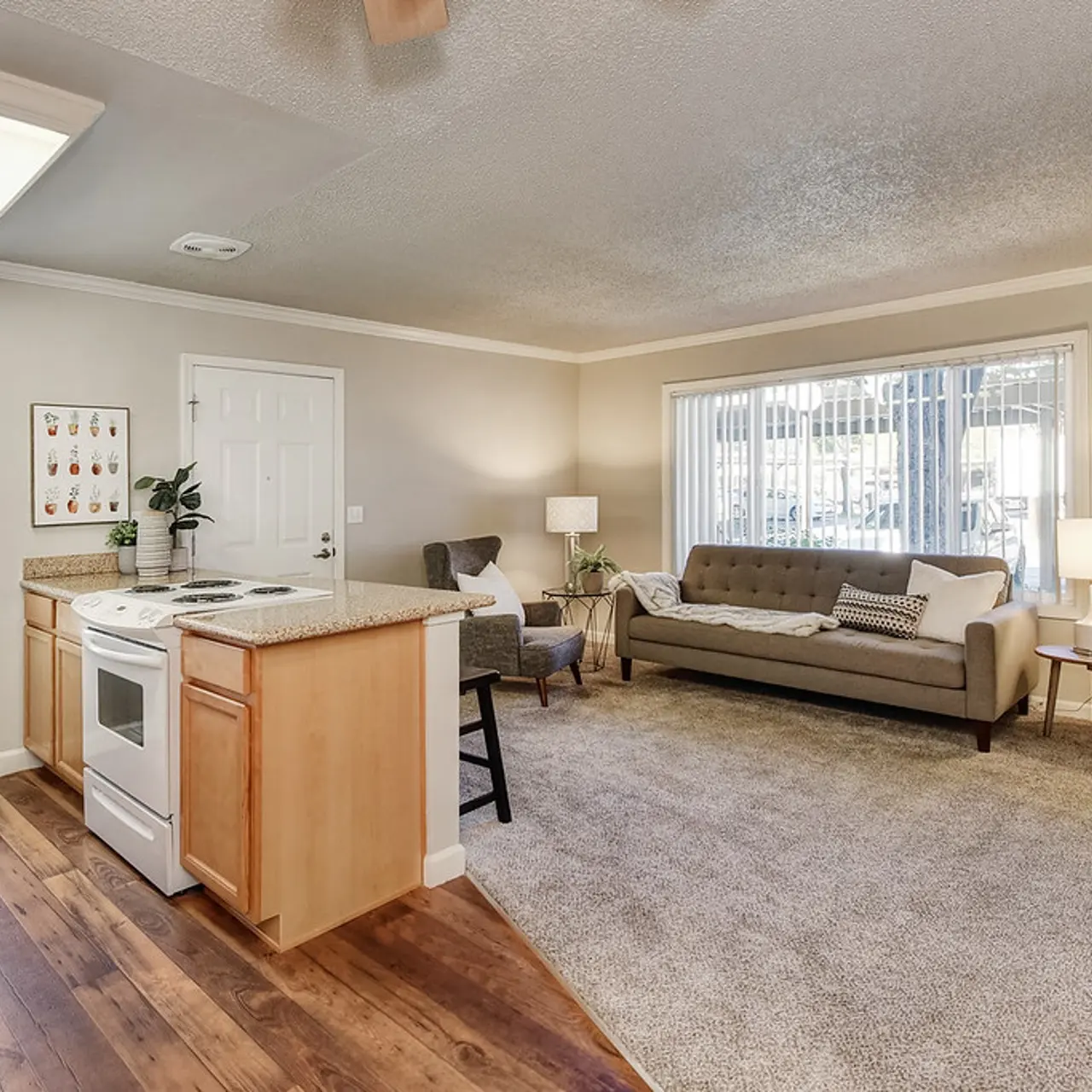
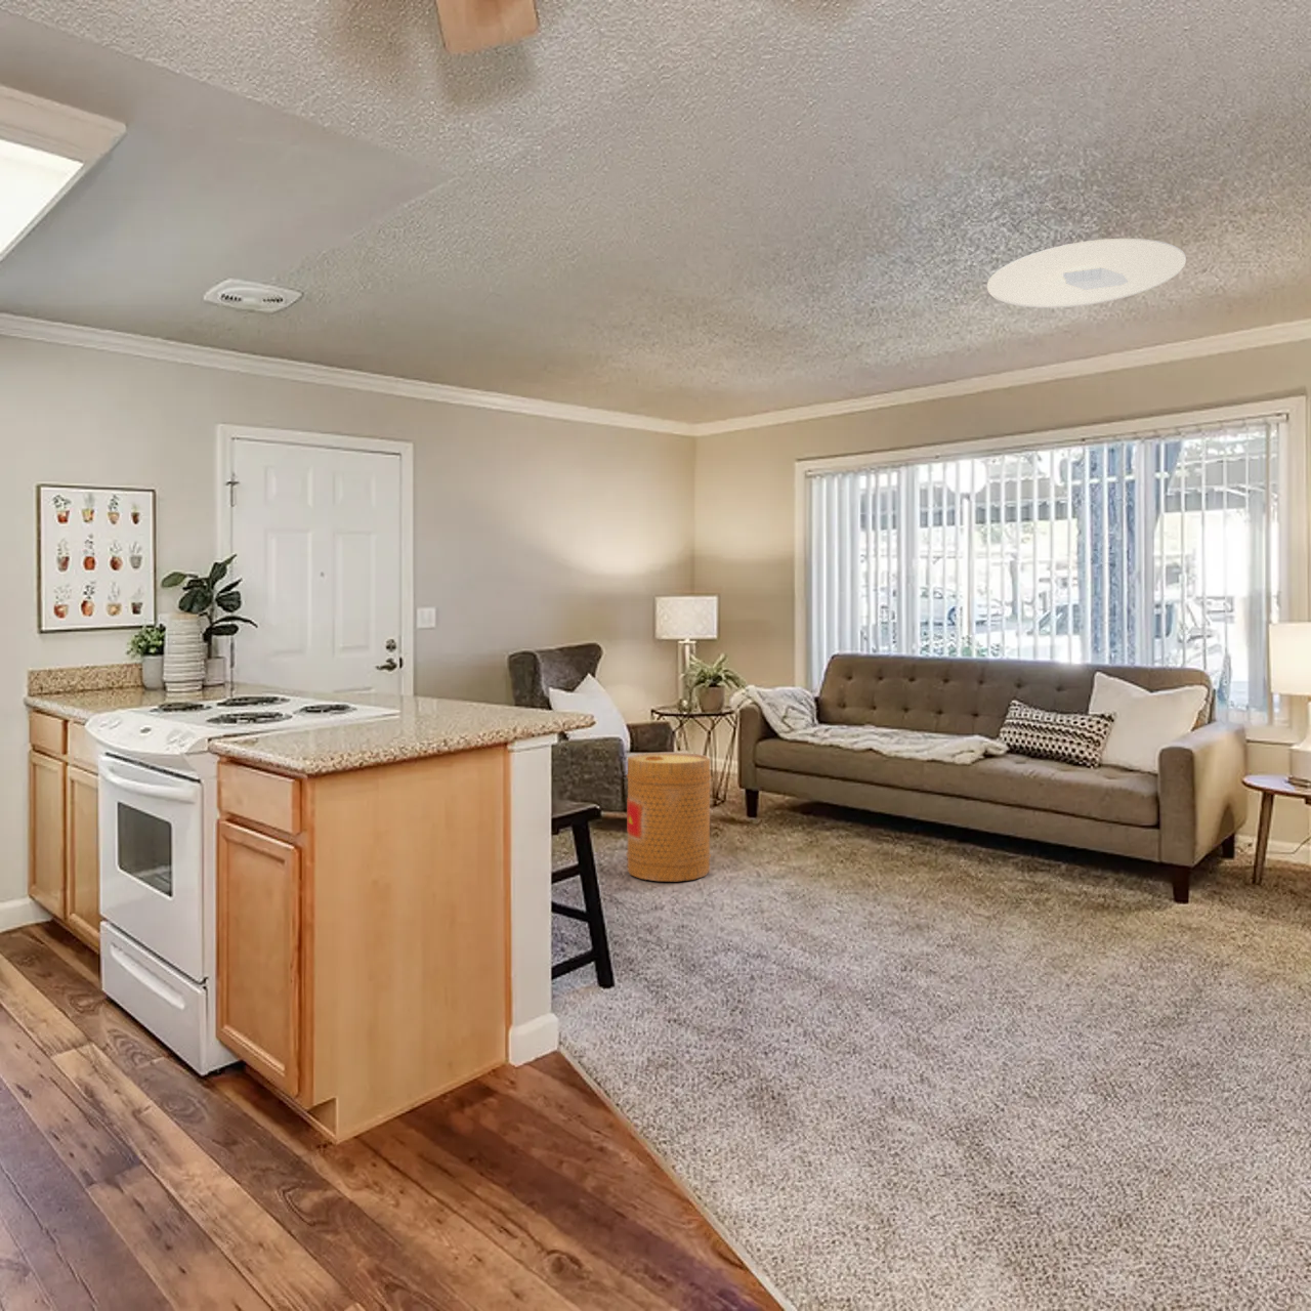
+ basket [624,752,712,882]
+ ceiling light [987,238,1187,310]
